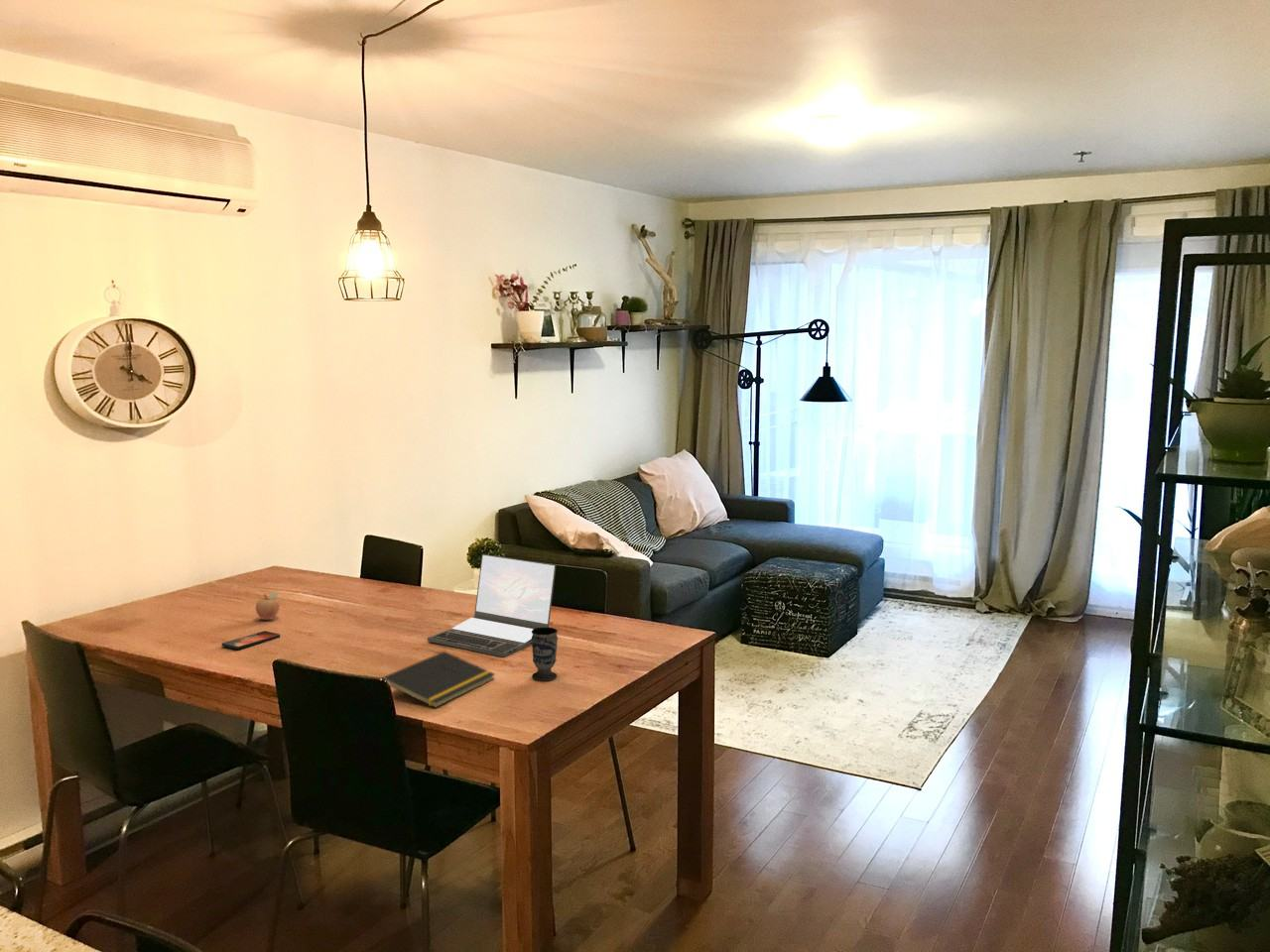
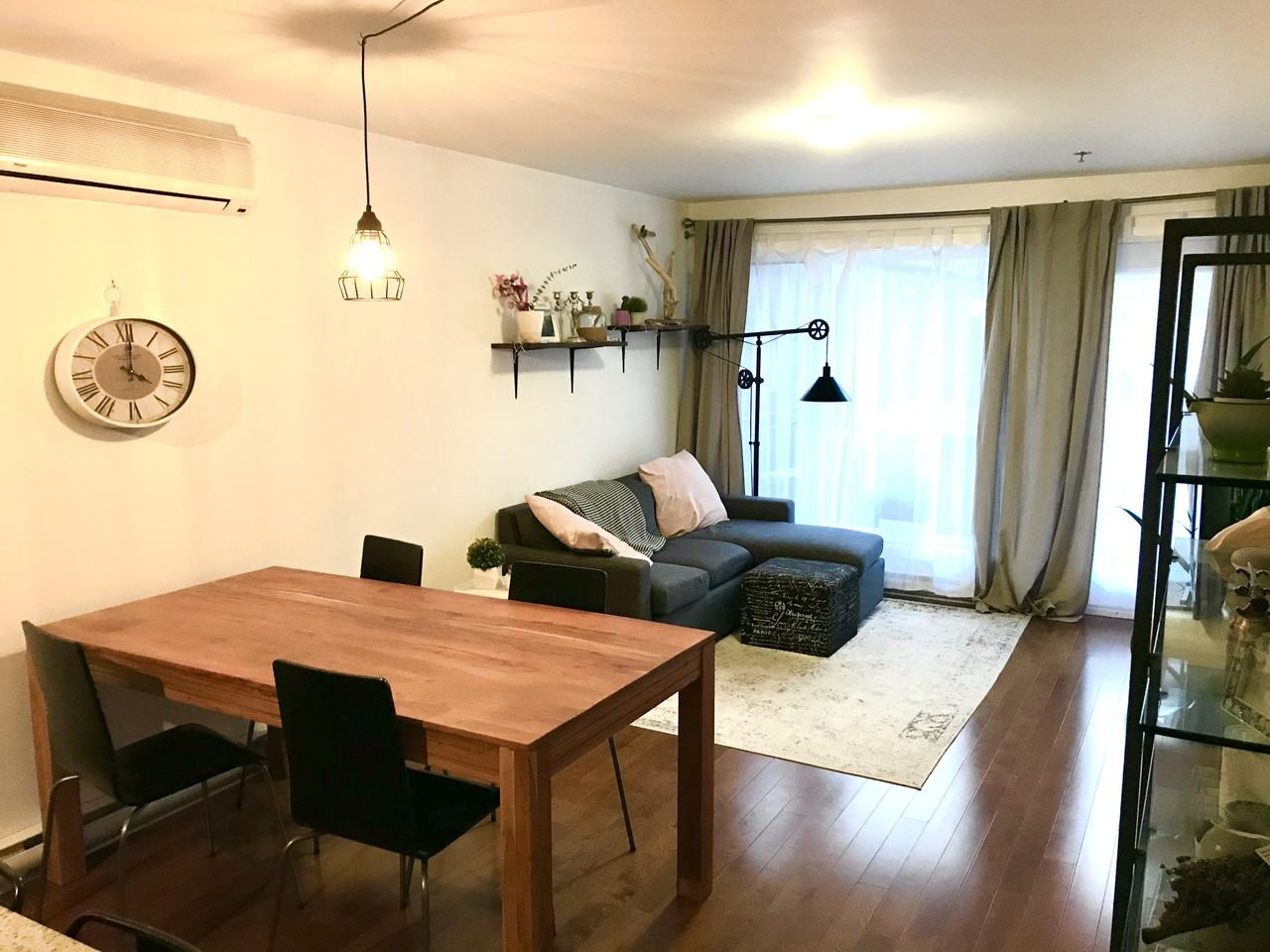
- cup [531,627,559,681]
- laptop [427,553,557,657]
- smartphone [220,630,281,651]
- fruit [255,591,281,621]
- notepad [381,651,496,709]
